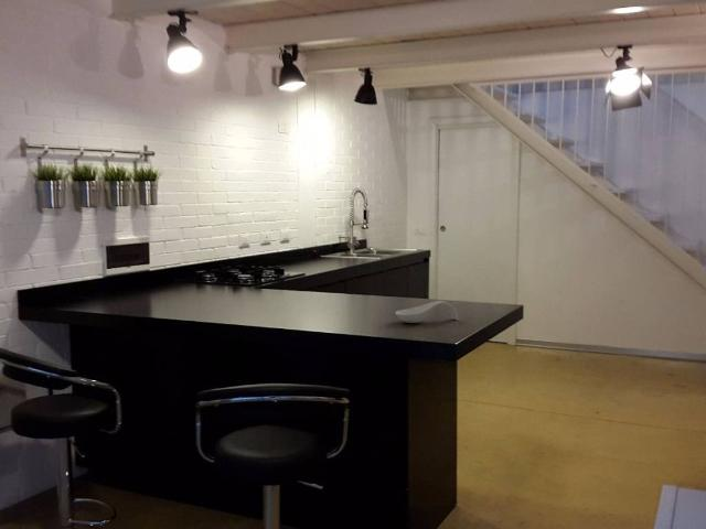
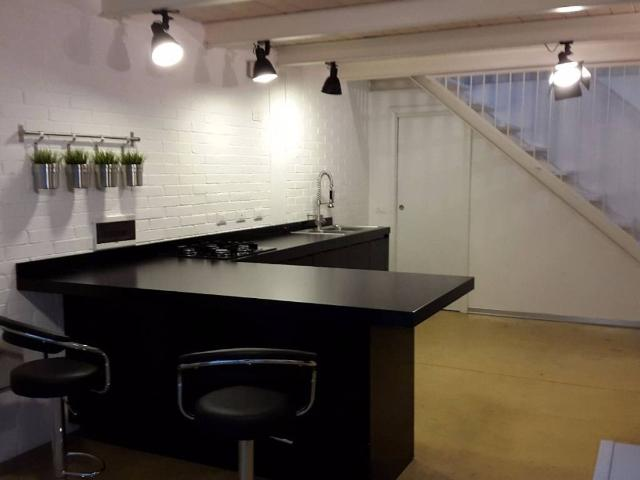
- spoon rest [394,300,459,324]
